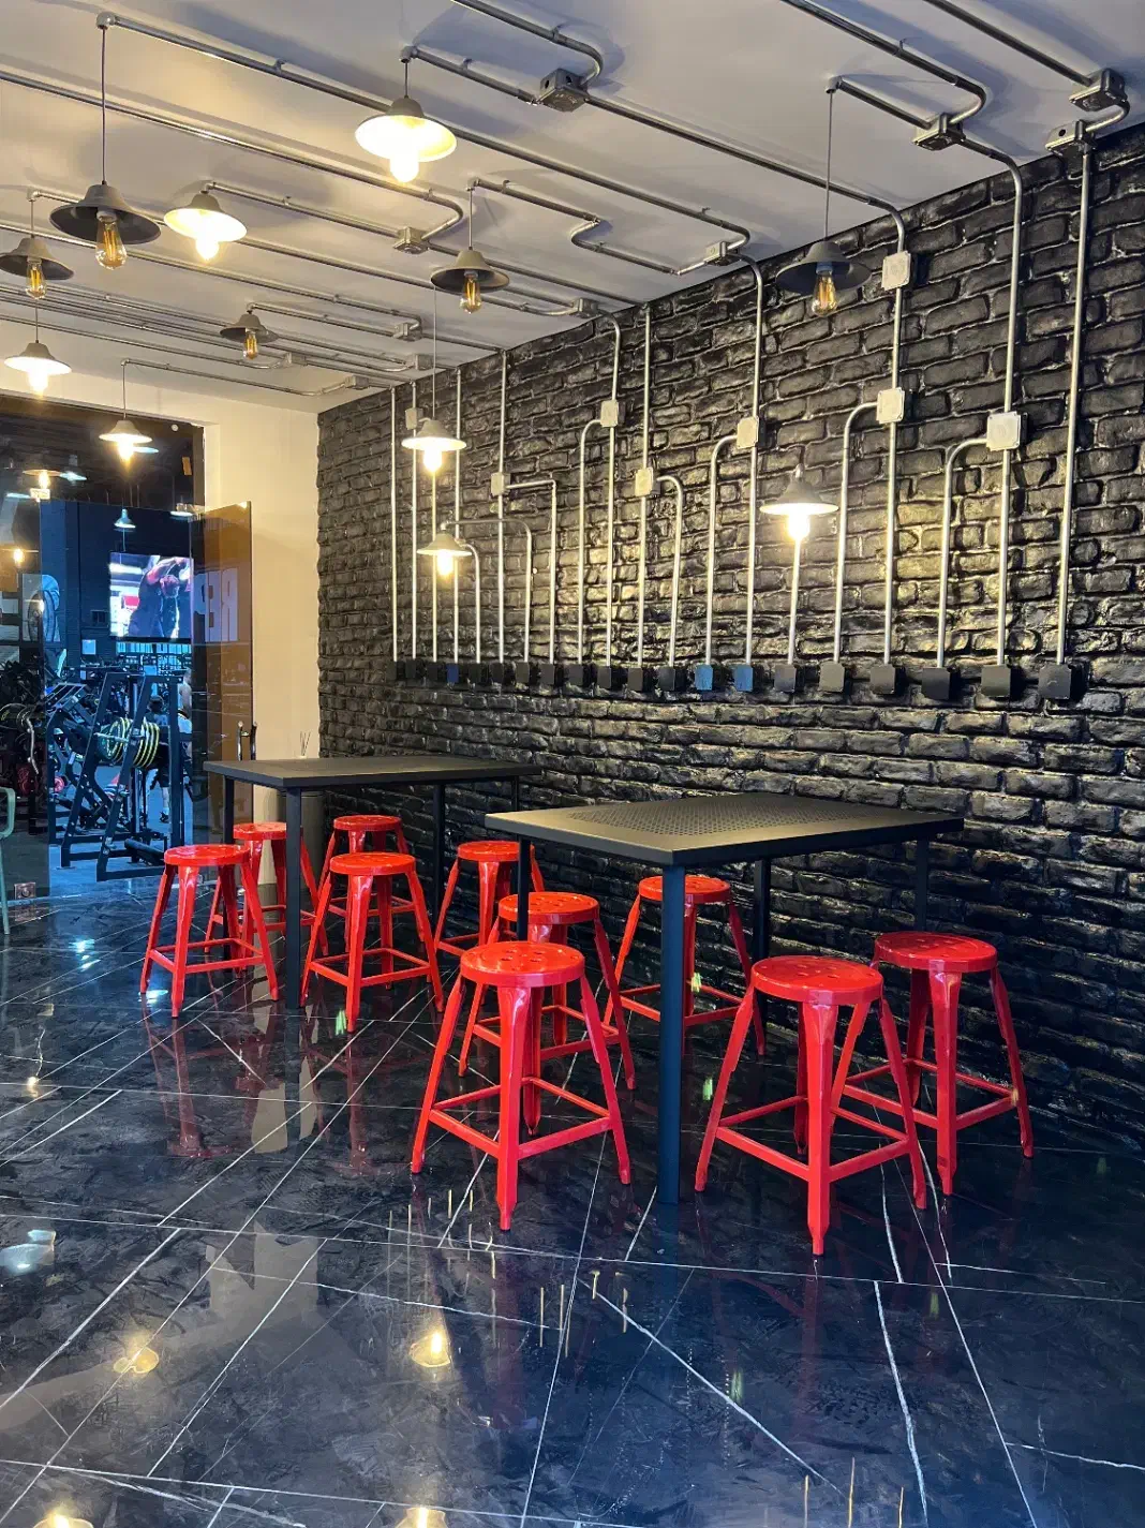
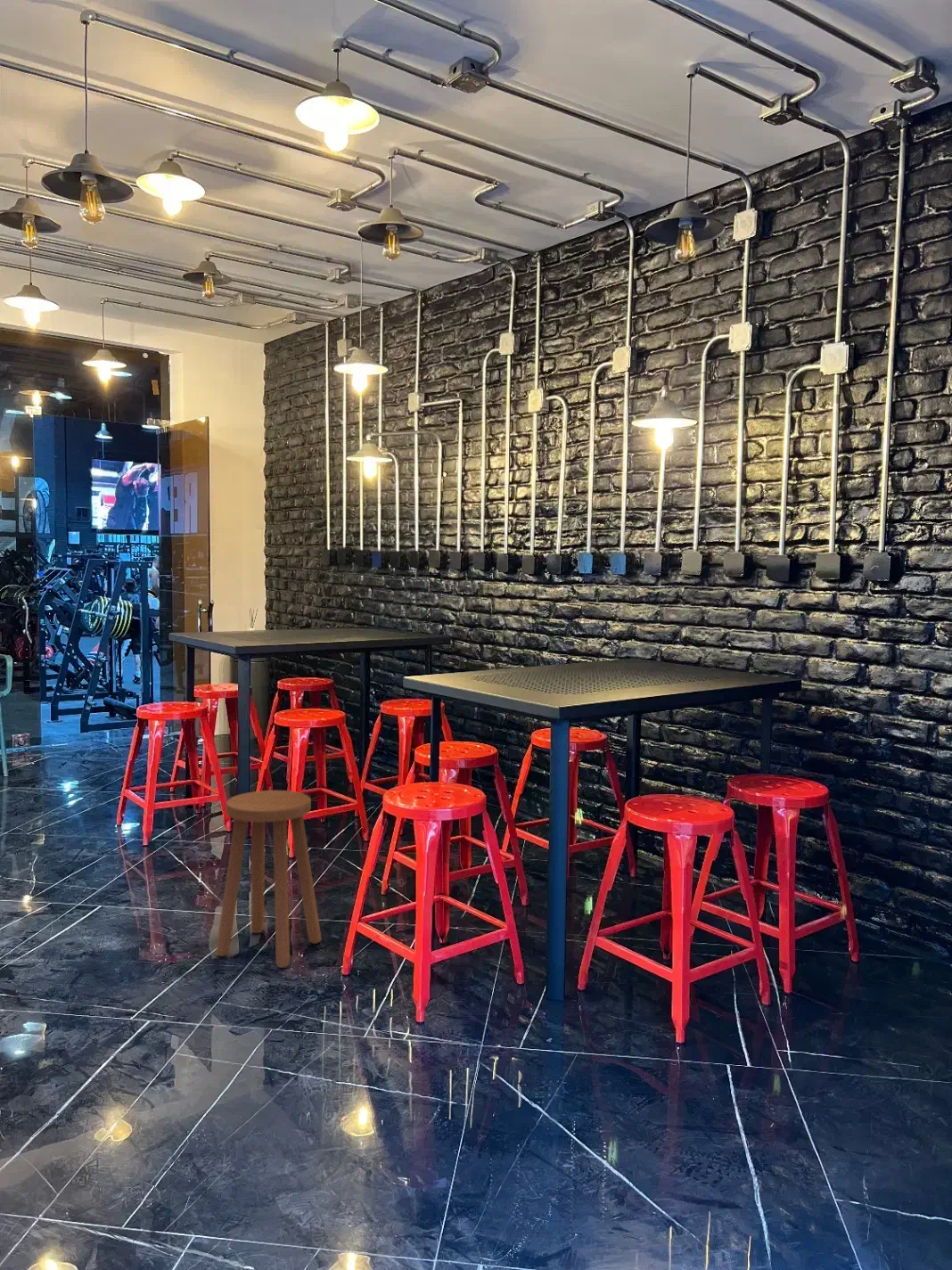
+ stool [215,790,322,969]
